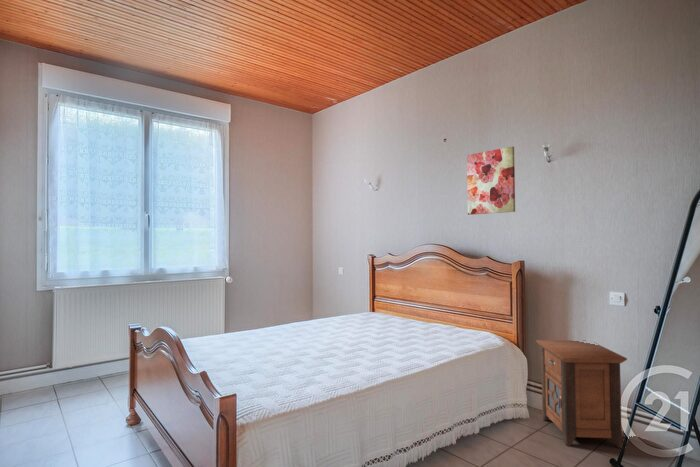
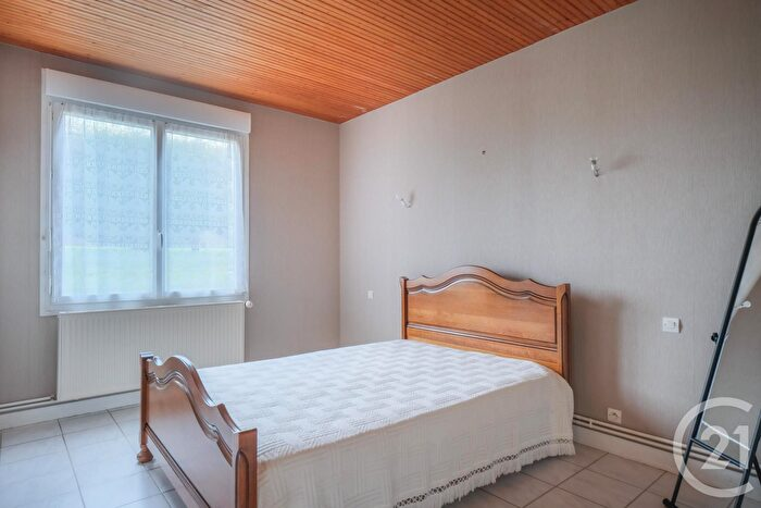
- nightstand [535,339,628,449]
- wall art [466,145,516,216]
